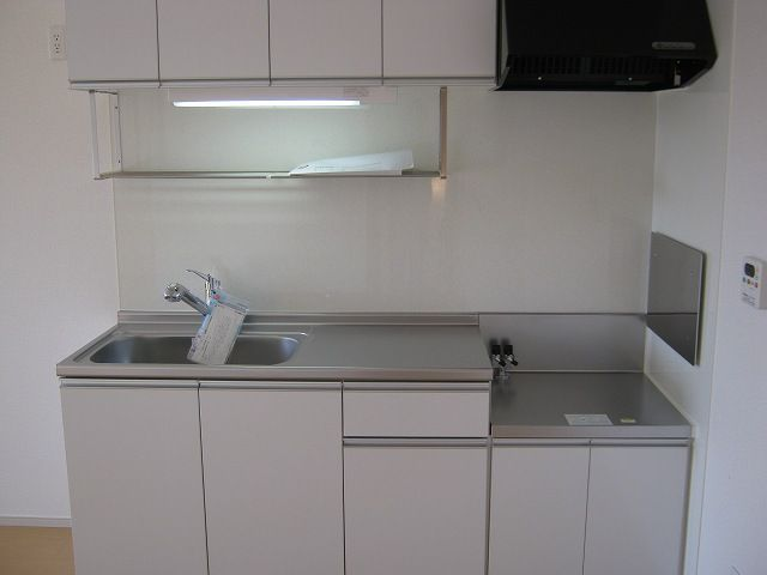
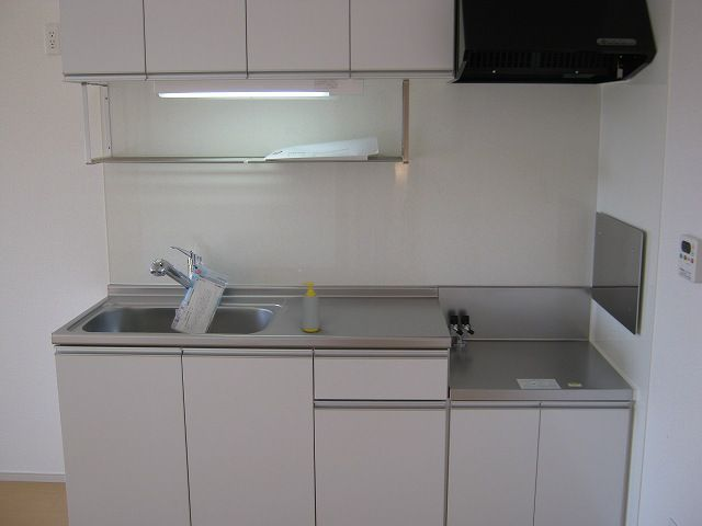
+ soap bottle [301,282,321,333]
